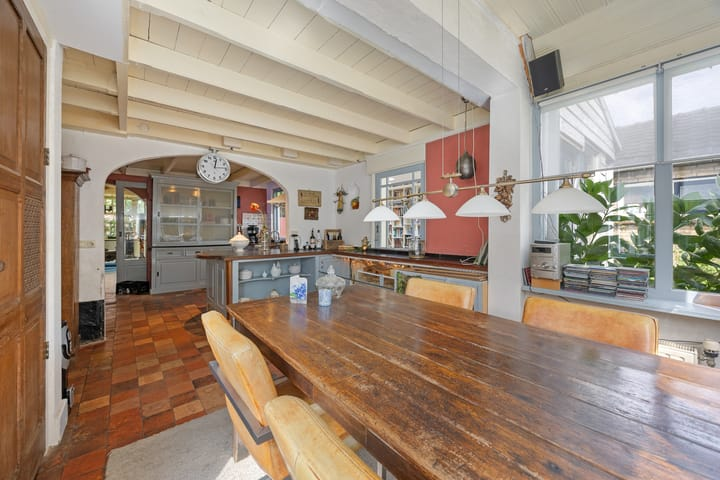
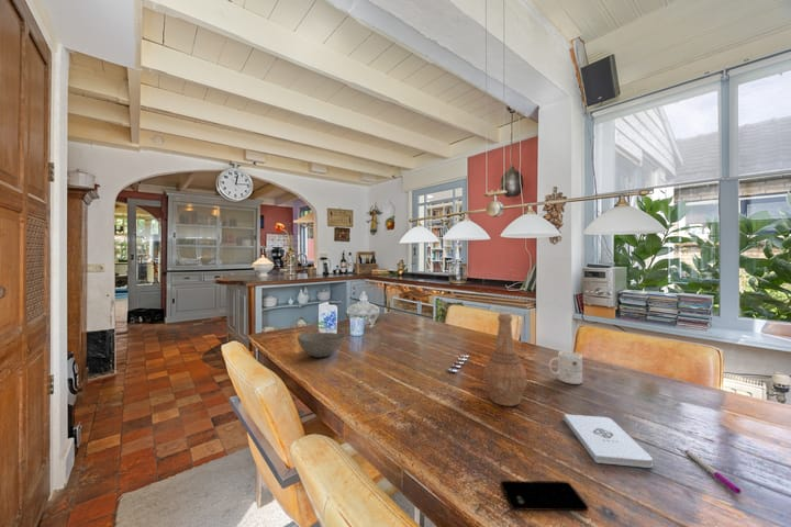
+ plate [447,354,470,373]
+ bowl [297,332,347,358]
+ vase [482,311,528,407]
+ smartphone [500,480,590,512]
+ pen [684,449,742,495]
+ notepad [562,413,654,469]
+ mug [548,350,583,385]
